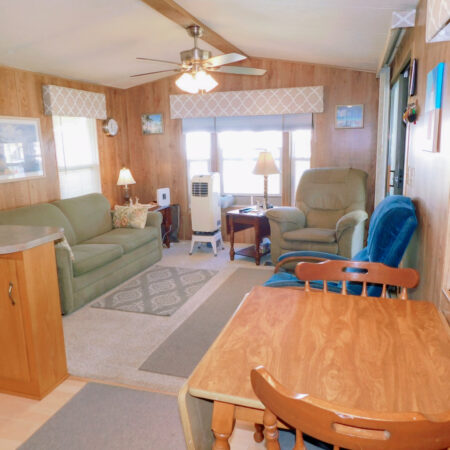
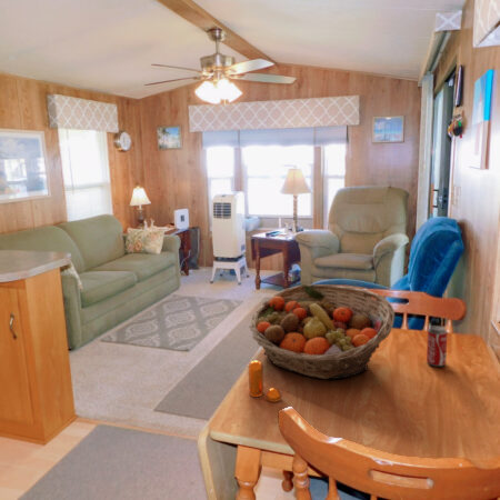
+ fruit basket [249,283,396,380]
+ pepper shaker [248,360,282,403]
+ beverage can [426,324,448,368]
